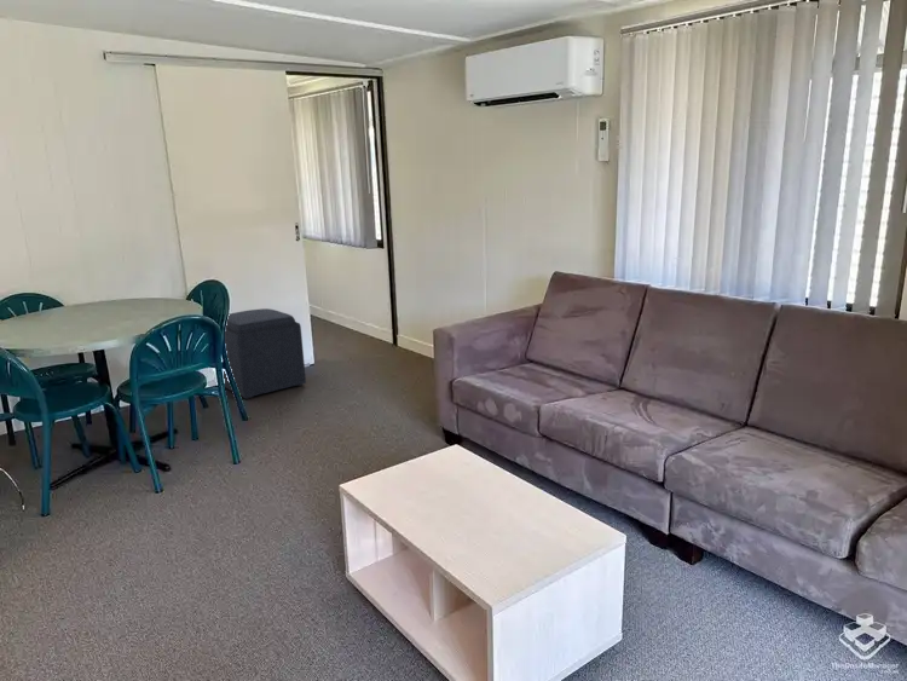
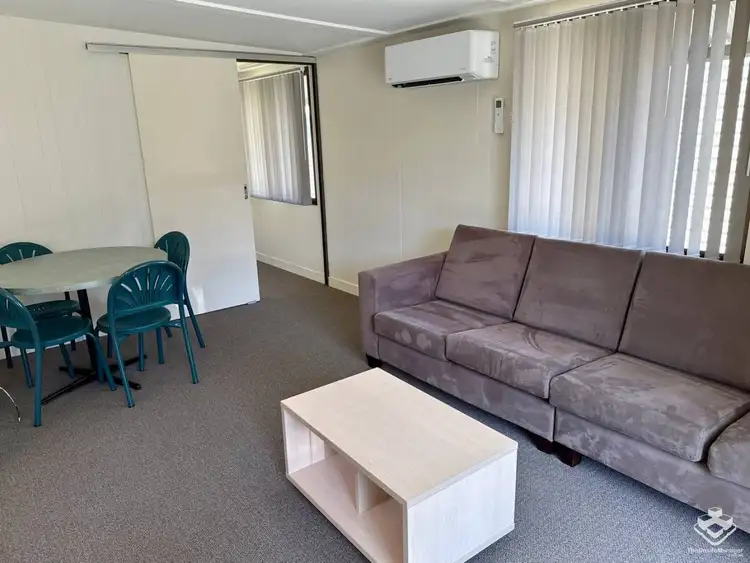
- ottoman [223,307,307,400]
